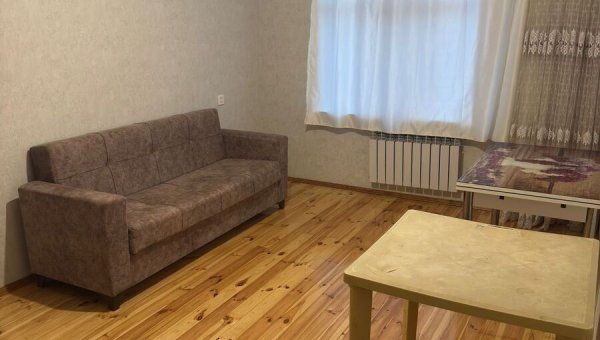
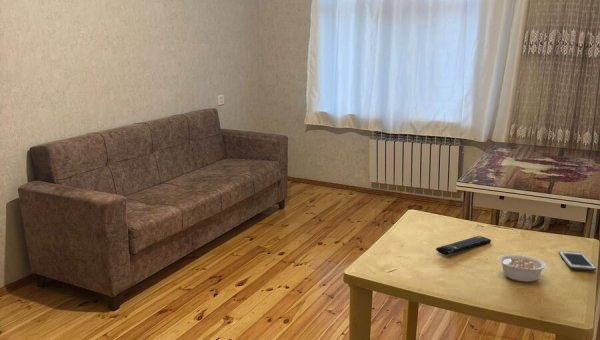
+ remote control [435,235,492,256]
+ legume [497,254,555,283]
+ cell phone [558,250,597,272]
